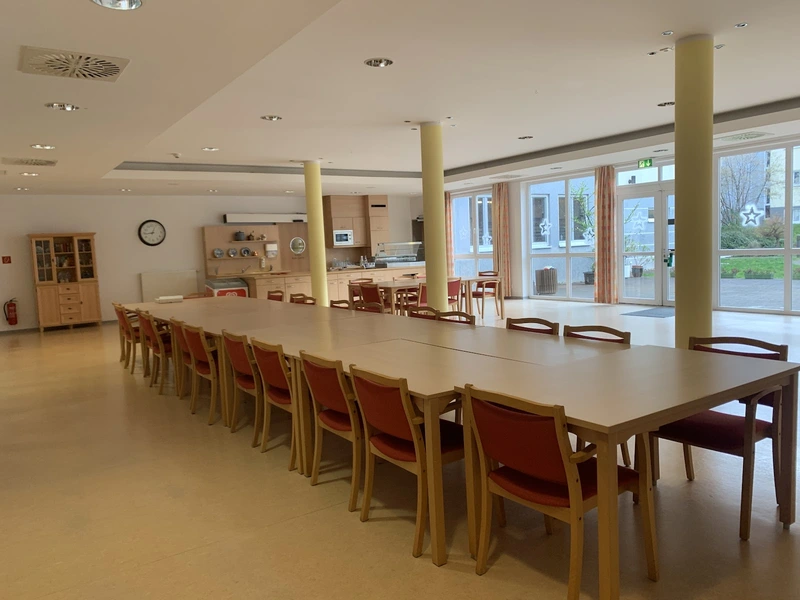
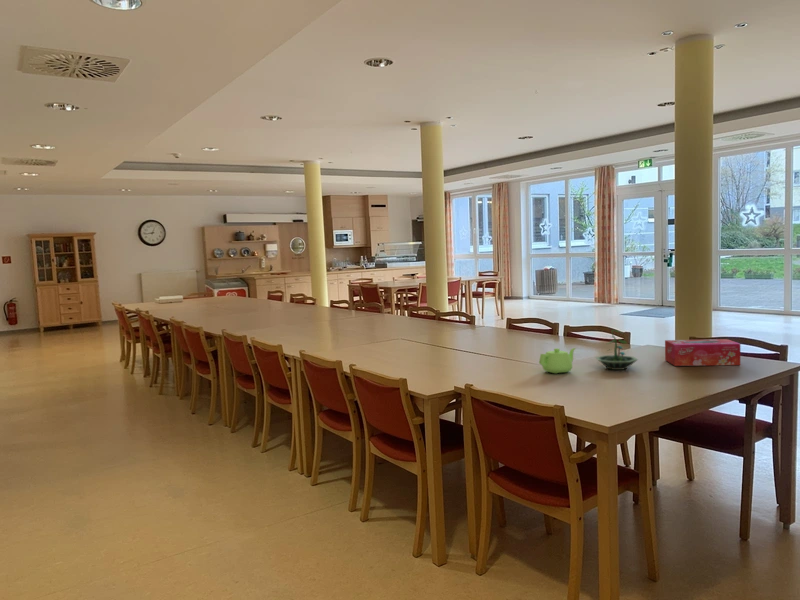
+ tissue box [664,338,741,367]
+ teapot [538,347,577,374]
+ terrarium [594,329,639,371]
